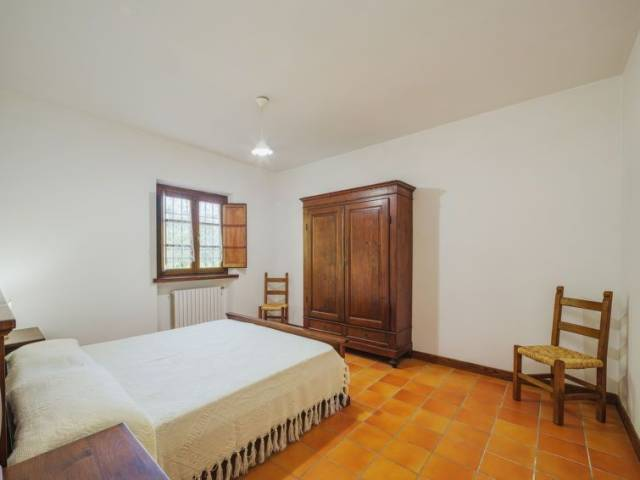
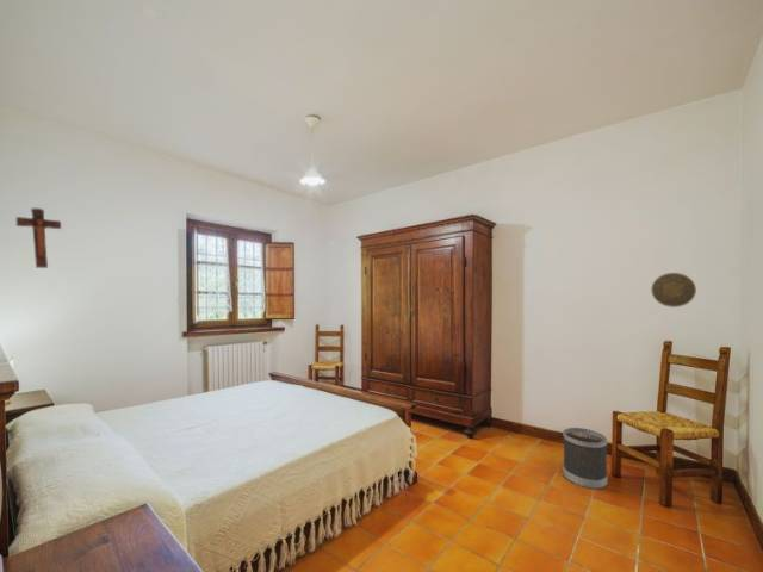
+ crucifix [15,207,62,269]
+ decorative plate [650,272,697,309]
+ wastebasket [562,427,609,490]
